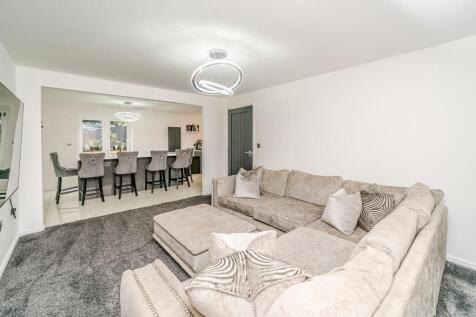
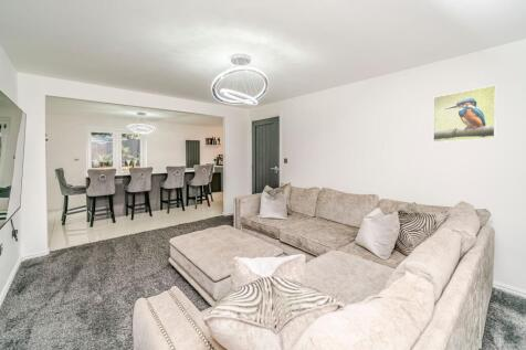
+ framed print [432,84,497,144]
